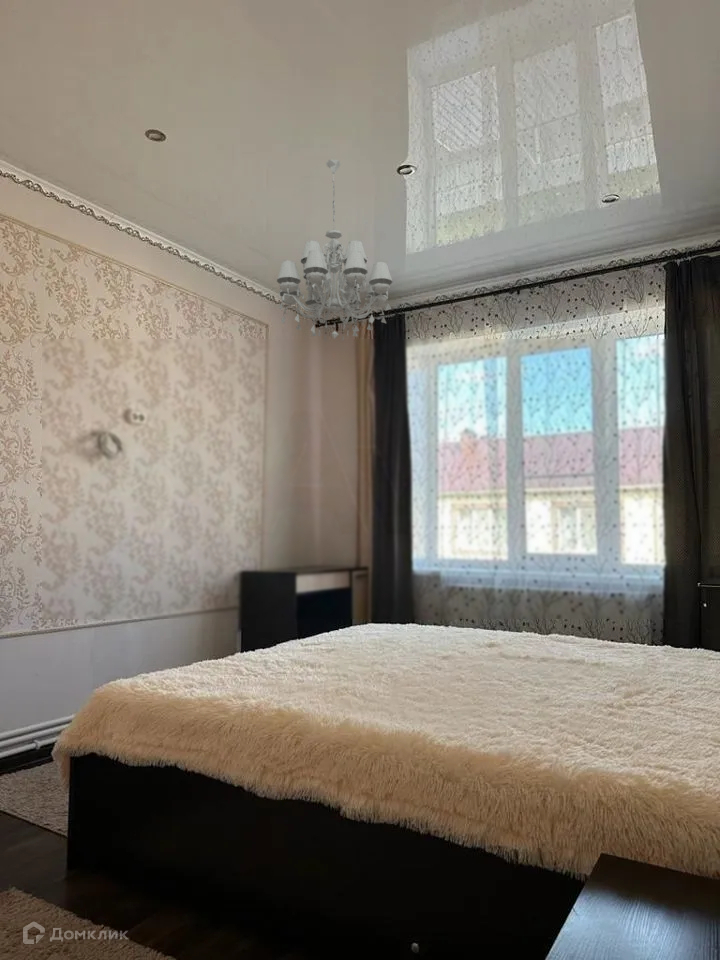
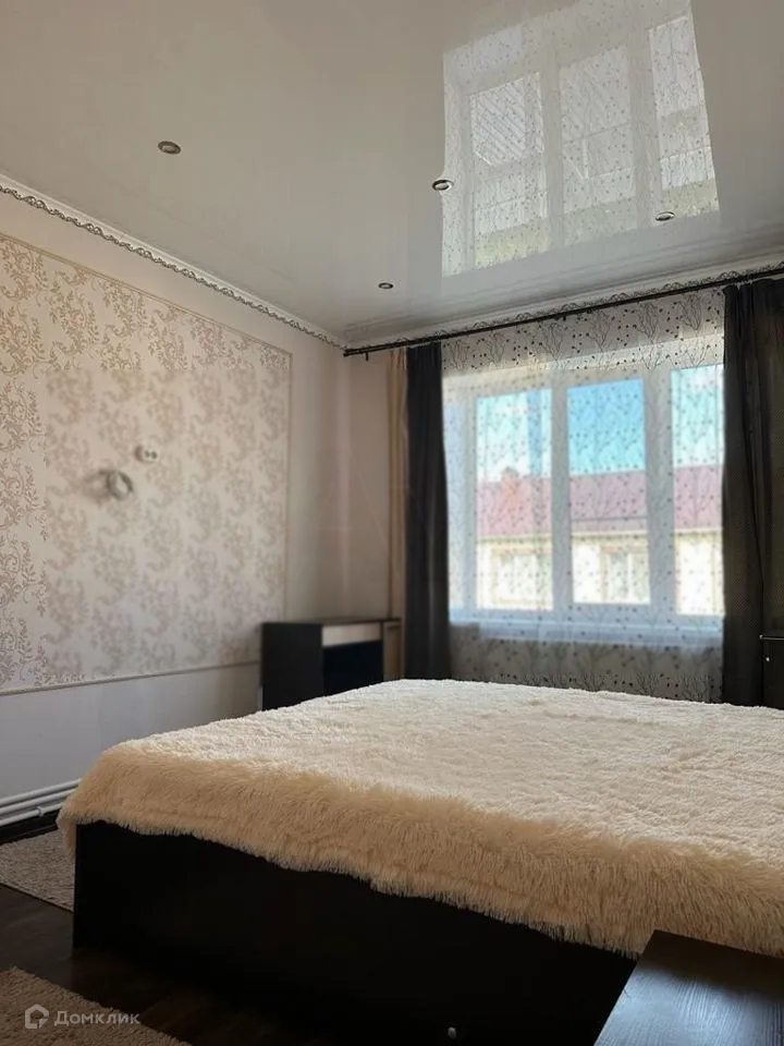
- chandelier [276,158,394,342]
